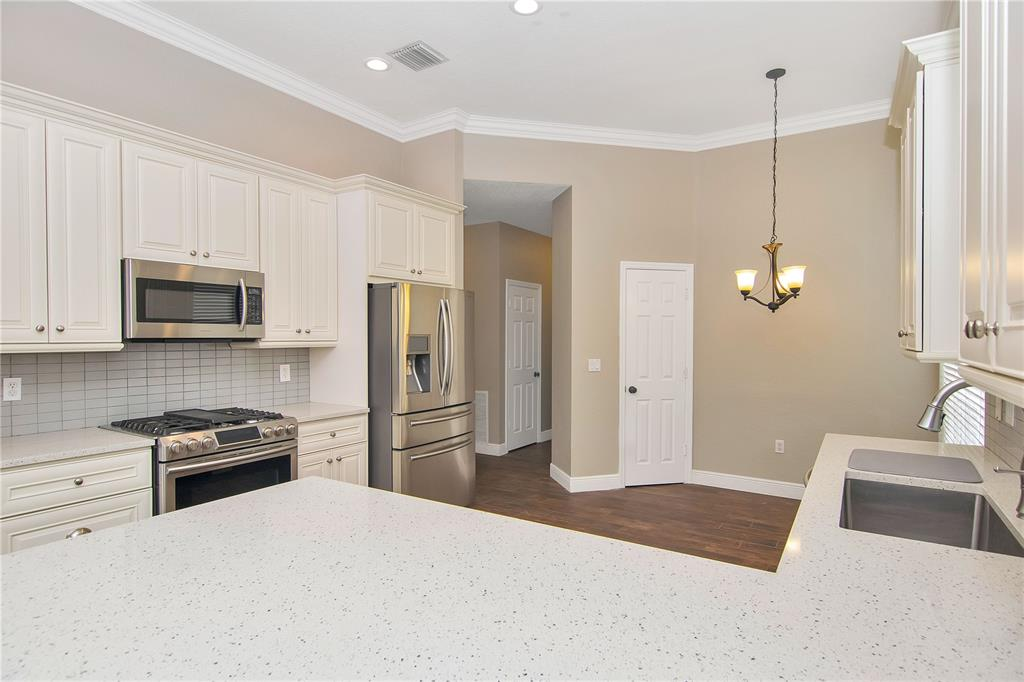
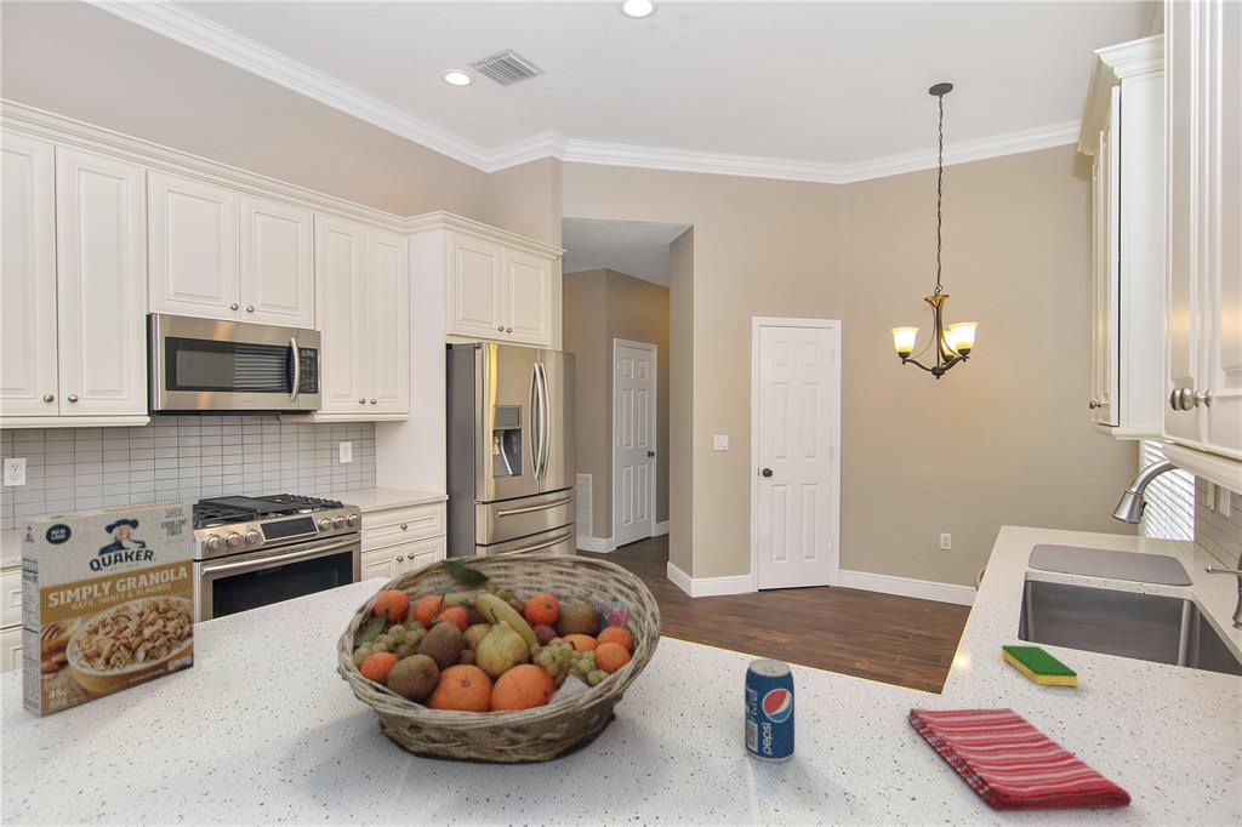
+ dish towel [906,707,1133,812]
+ fruit basket [336,552,662,765]
+ beverage can [744,657,796,764]
+ dish sponge [1001,644,1078,688]
+ cereal box [19,501,195,718]
